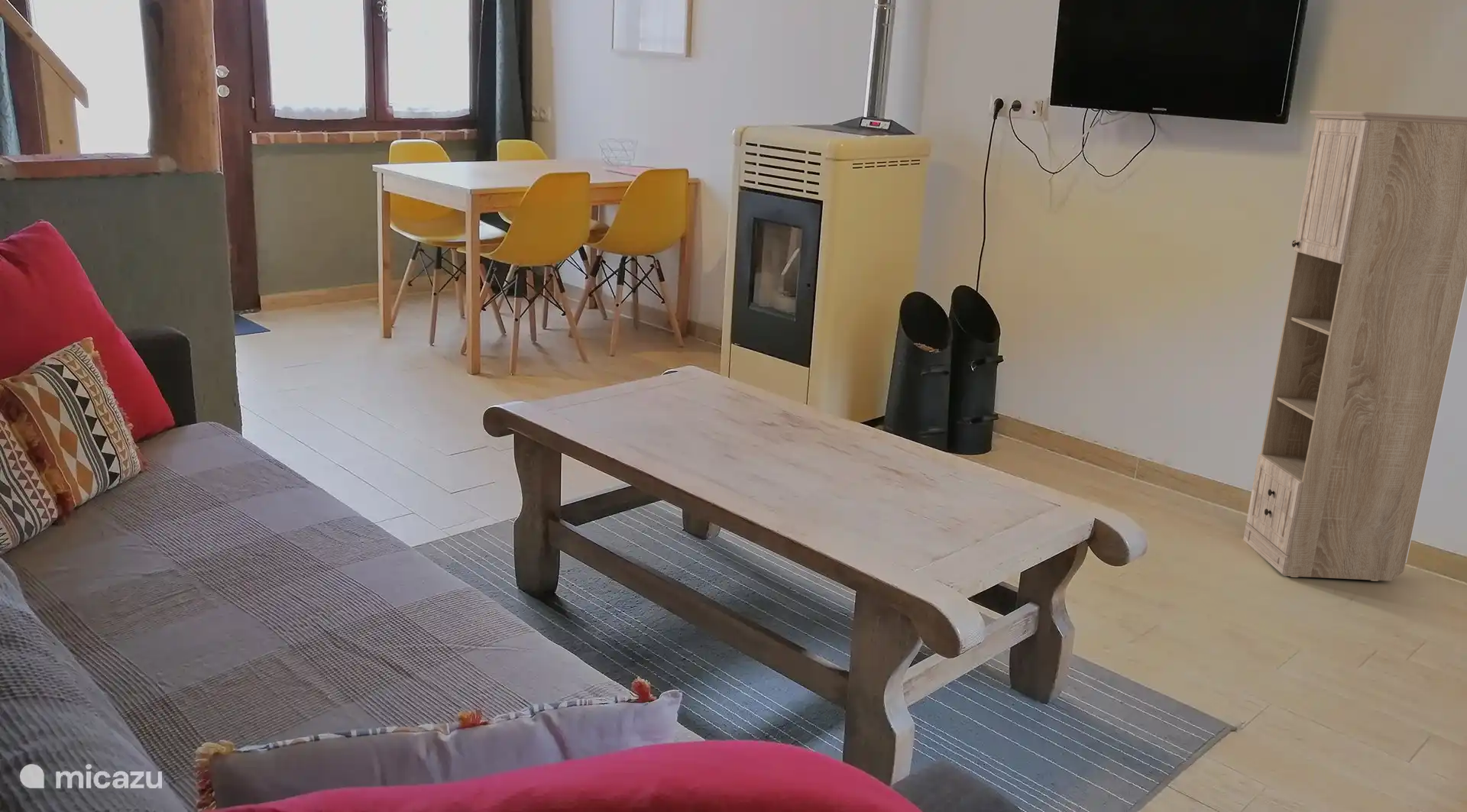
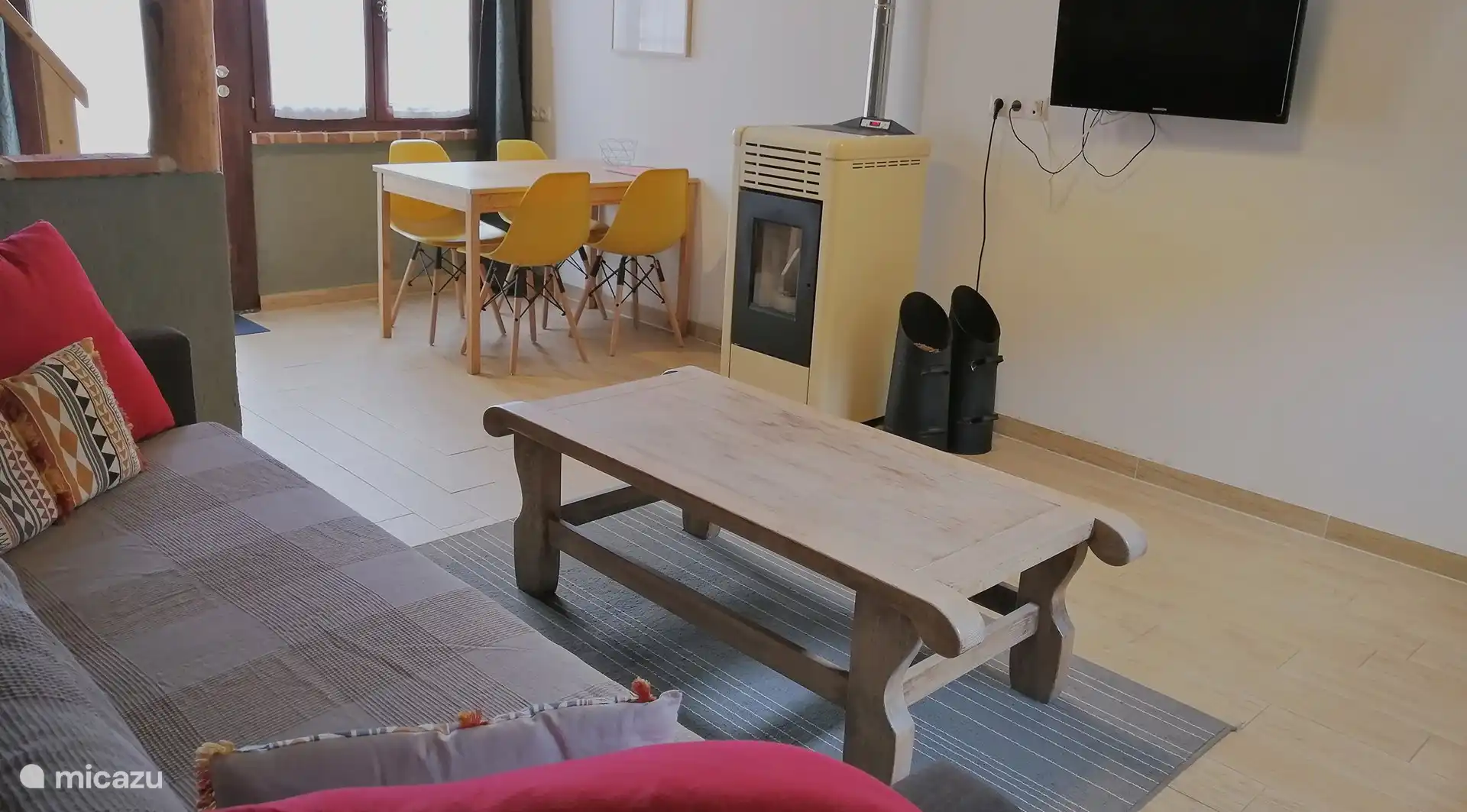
- storage cabinet [1242,110,1467,581]
